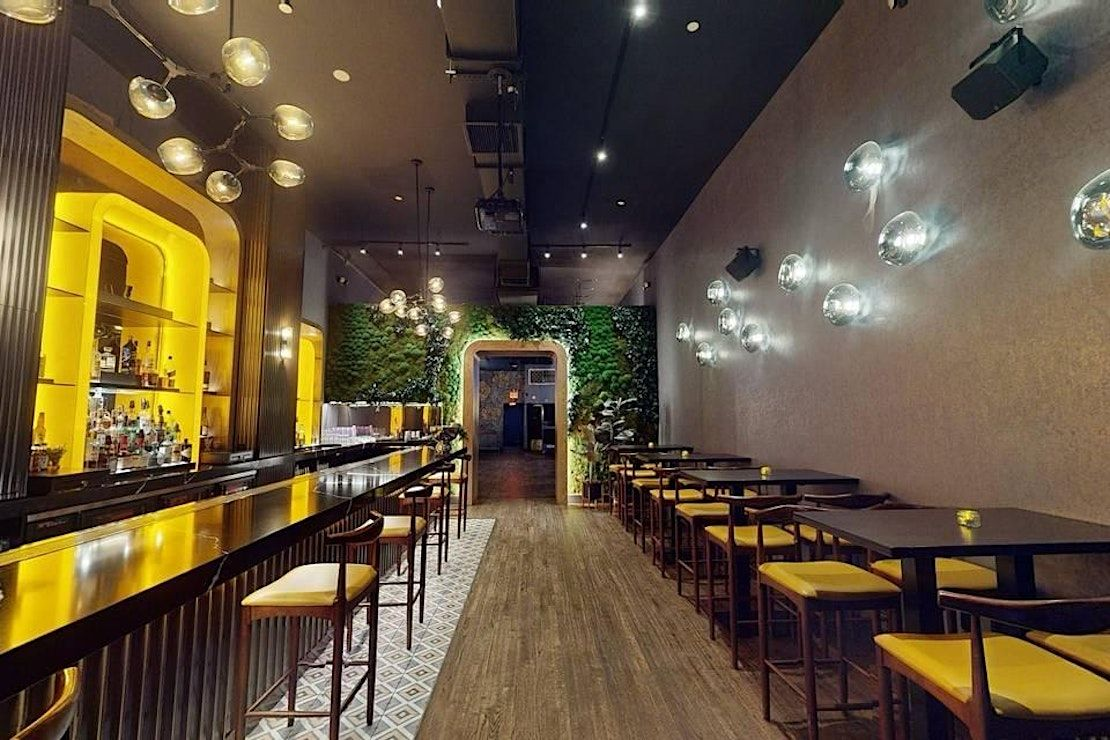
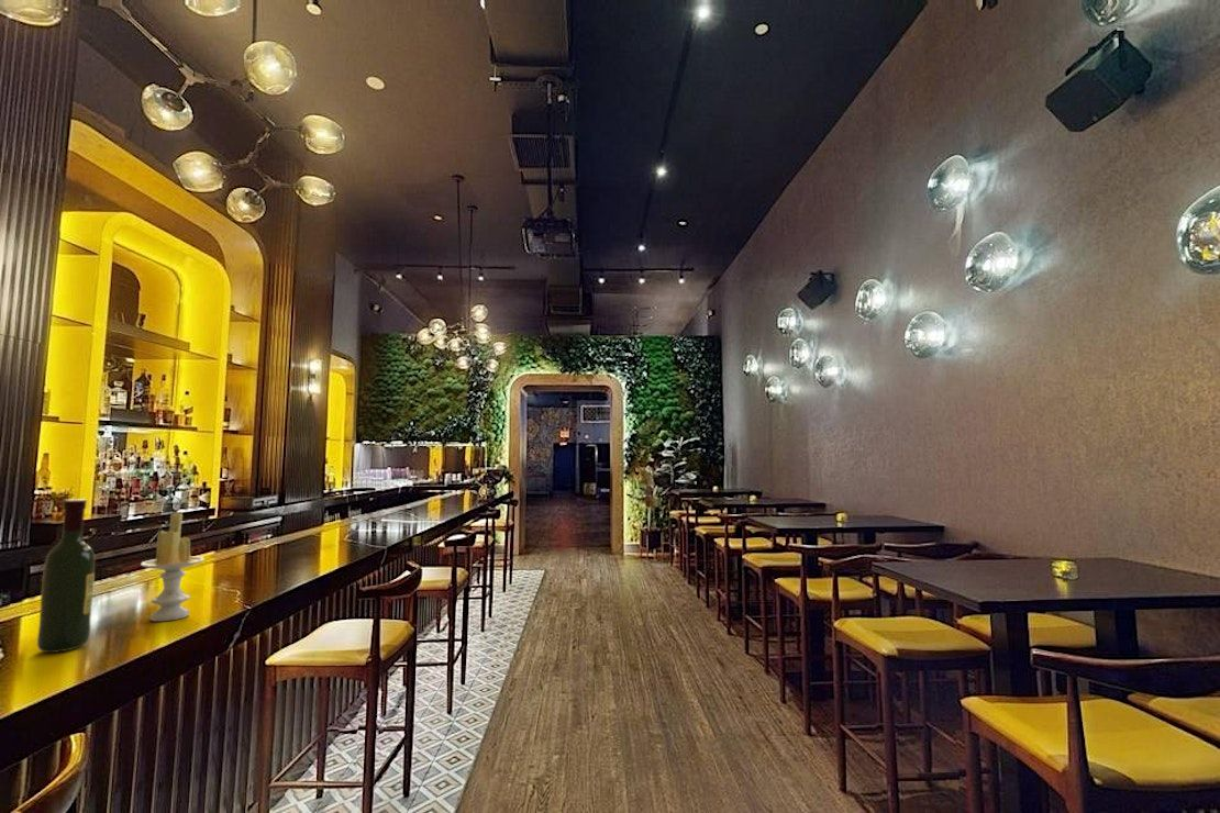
+ candle [140,511,206,622]
+ wine bottle [36,498,96,654]
